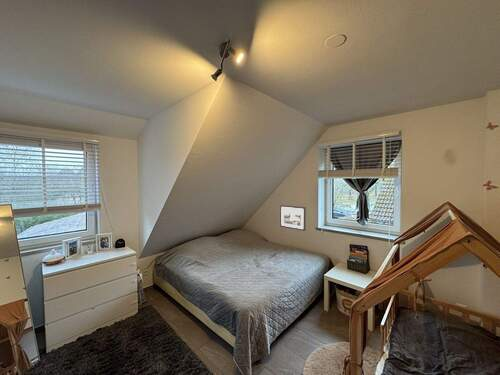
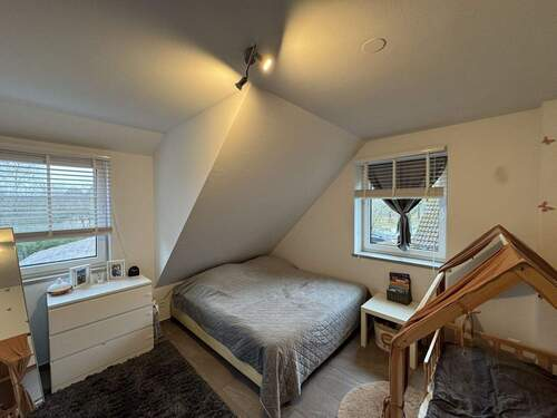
- picture frame [279,204,307,232]
